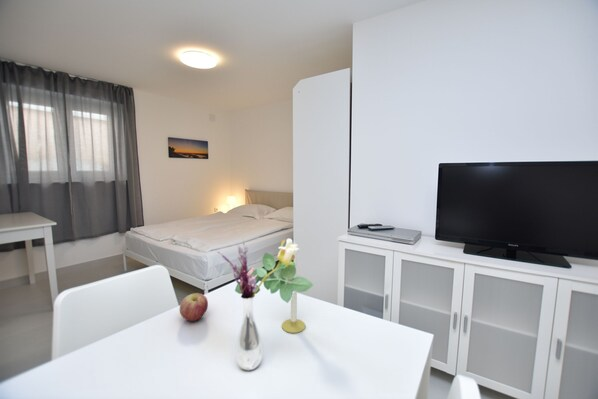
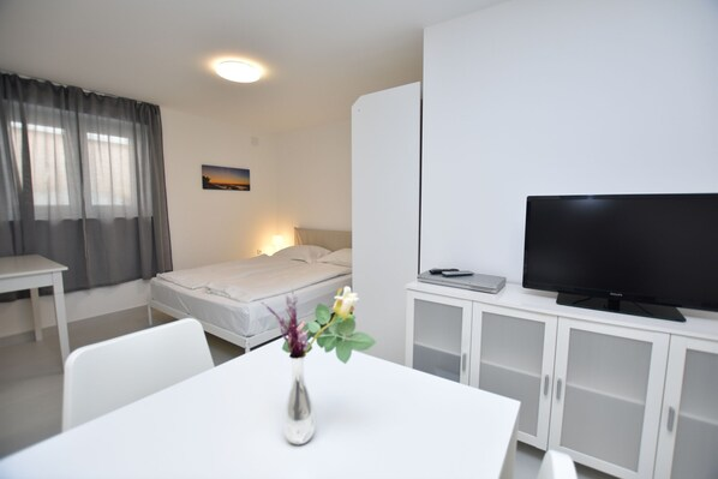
- apple [179,292,209,322]
- candle [281,238,306,334]
